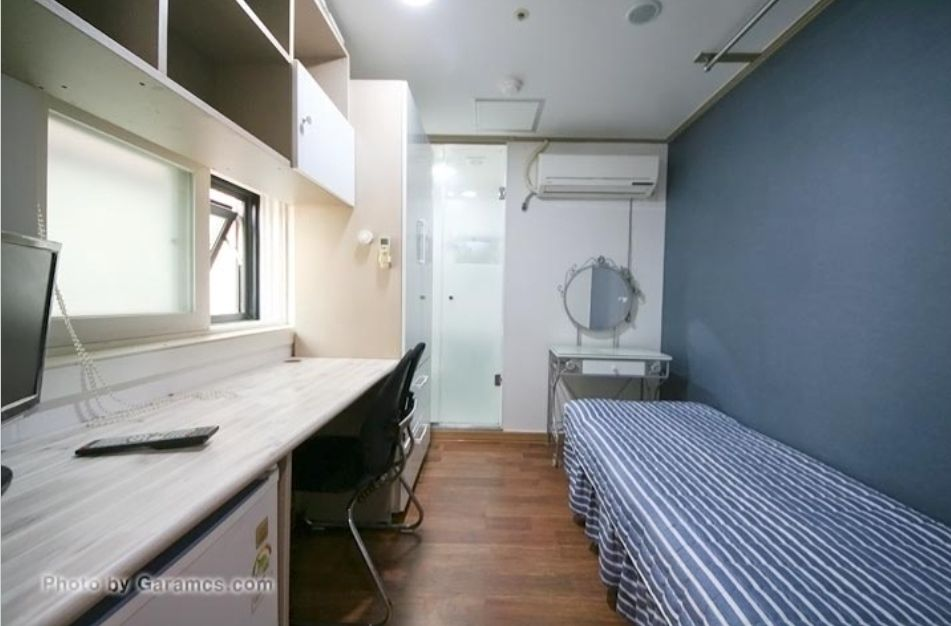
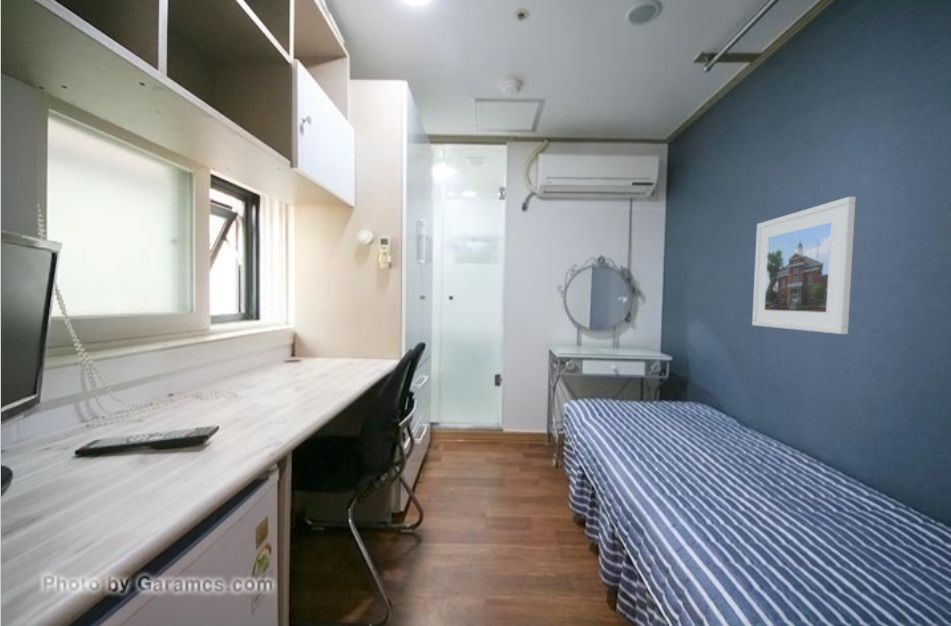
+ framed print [751,196,857,335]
